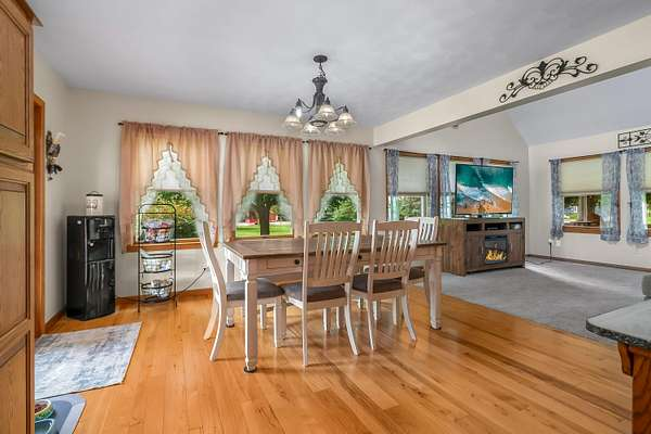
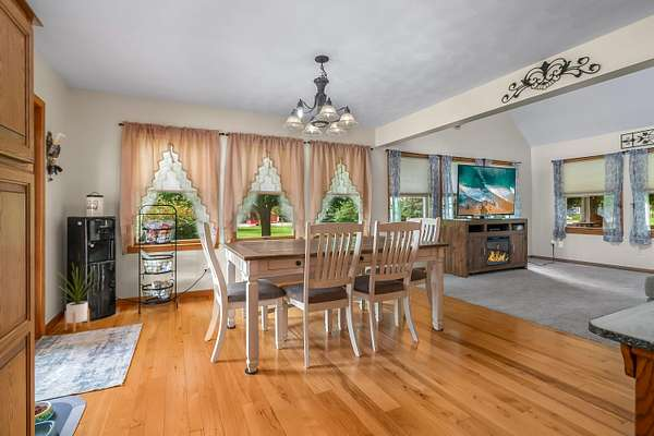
+ house plant [57,262,97,334]
